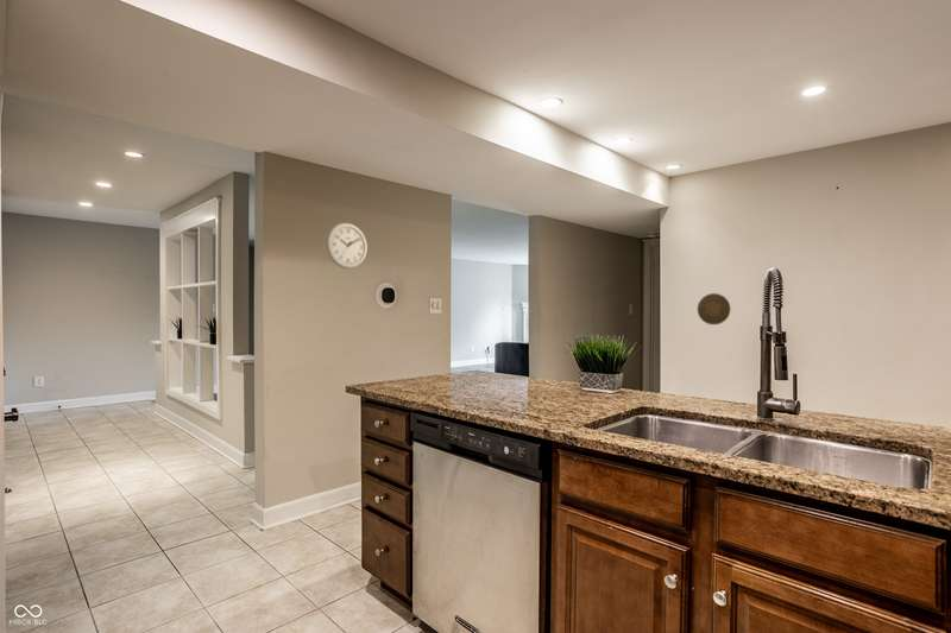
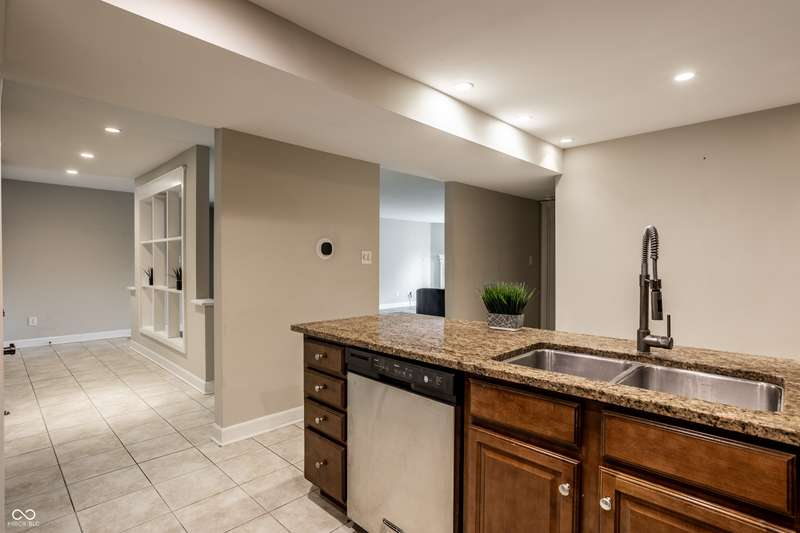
- wall clock [325,222,369,270]
- decorative plate [697,292,731,325]
